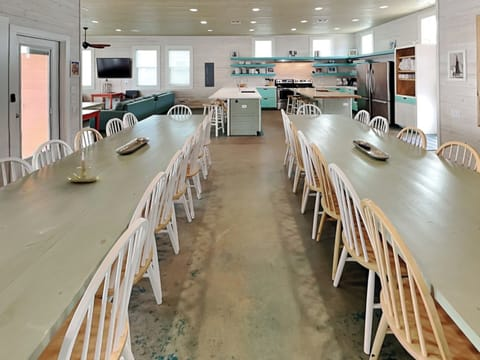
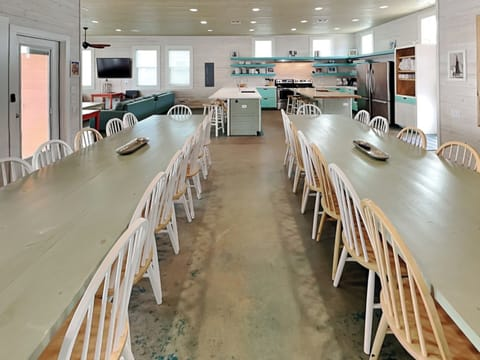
- candle holder [62,152,100,183]
